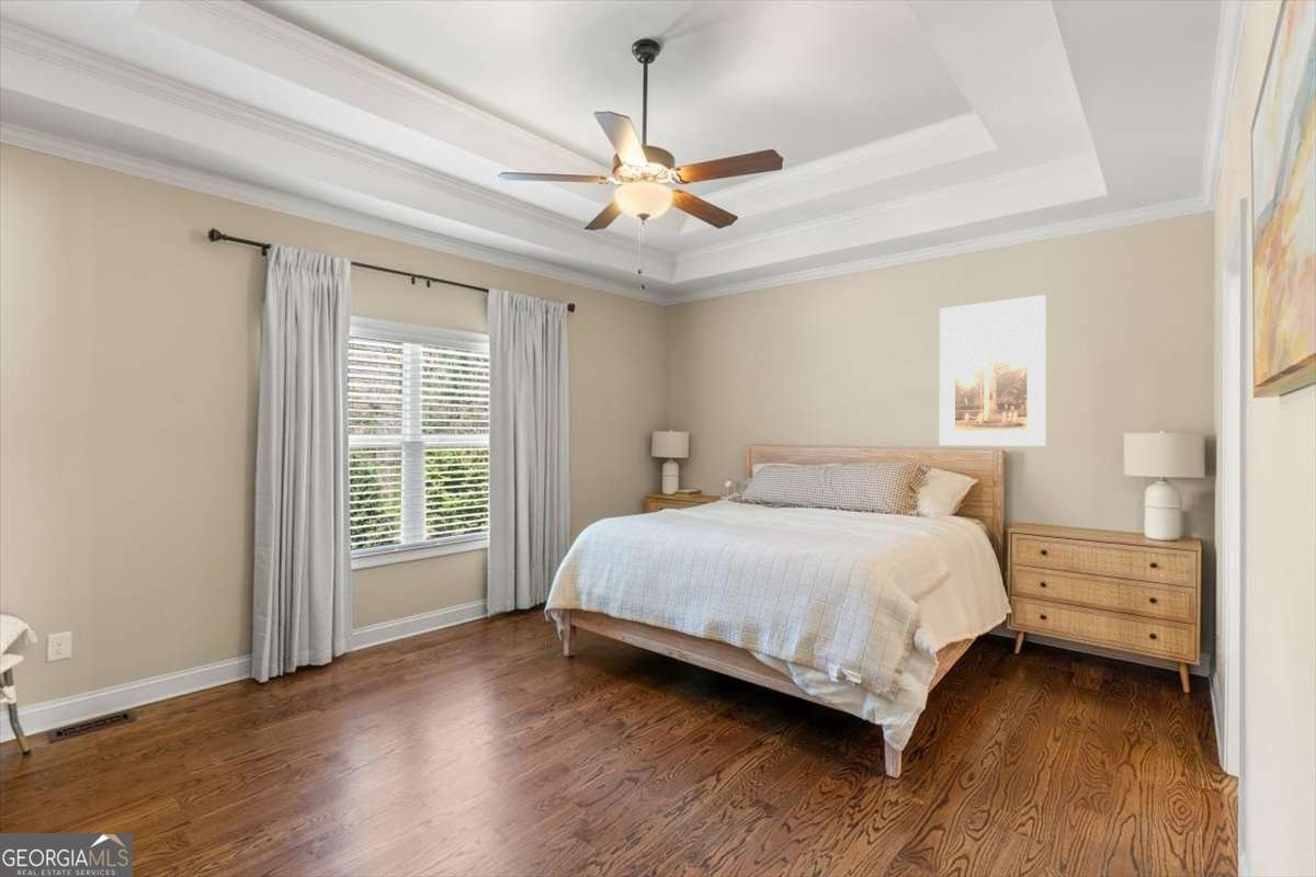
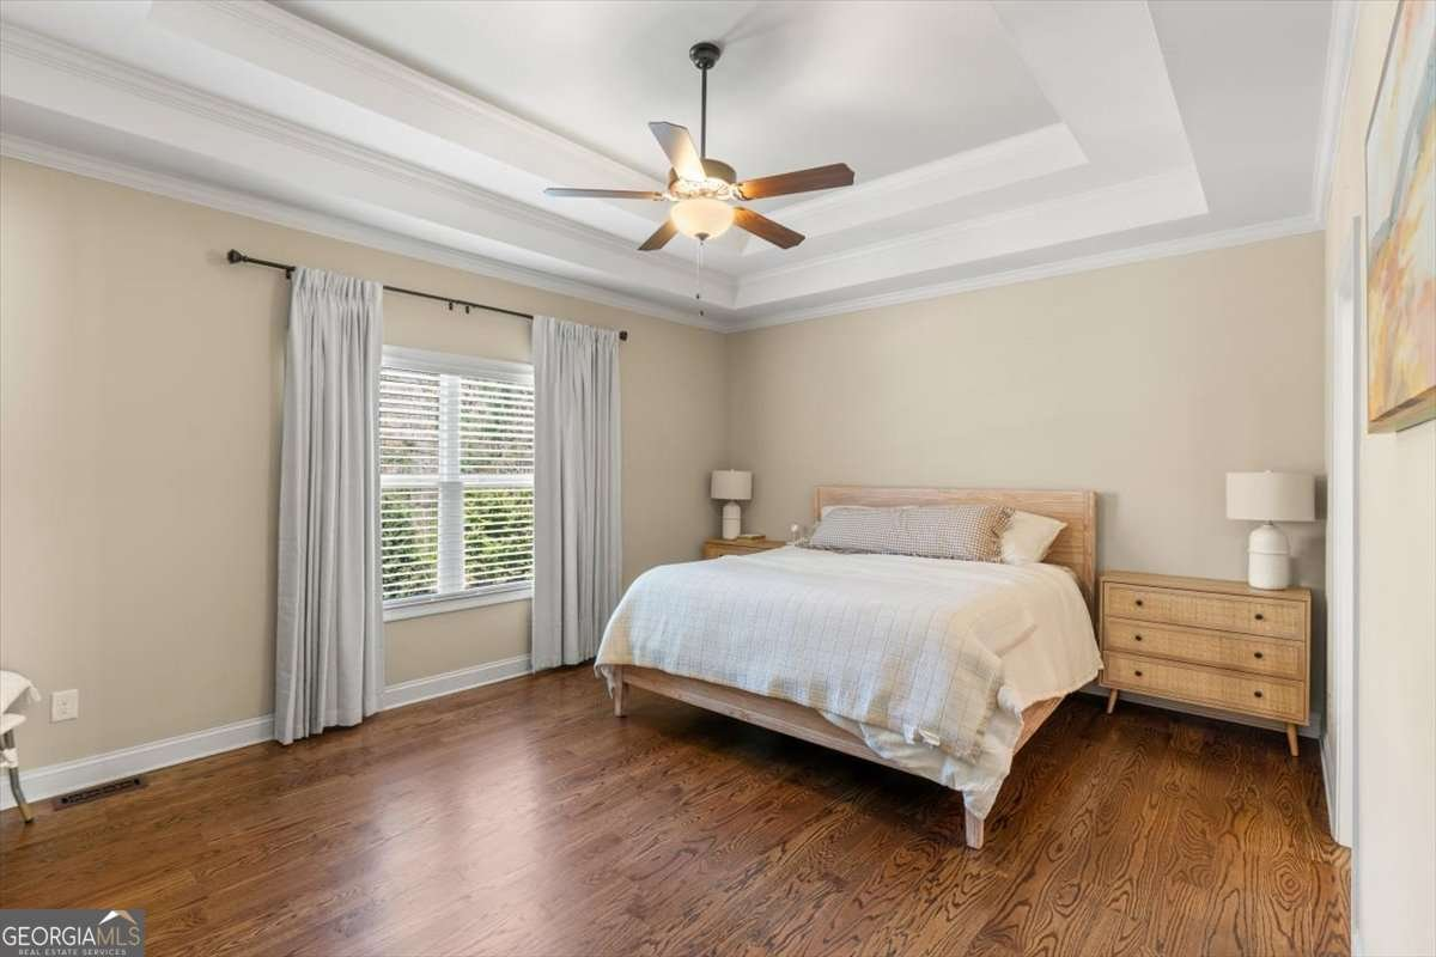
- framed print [939,294,1046,446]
